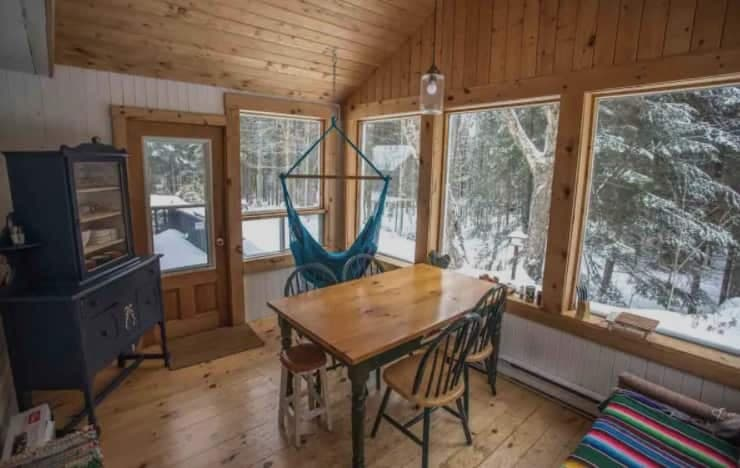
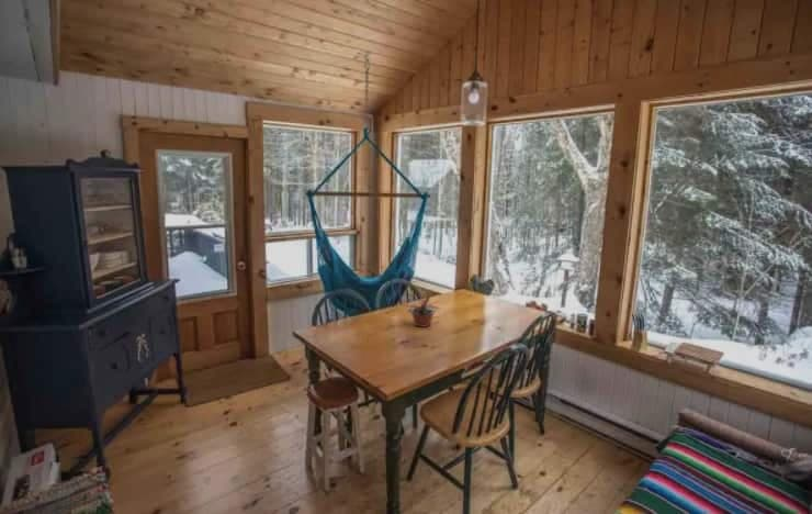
+ potted plant [403,289,443,328]
